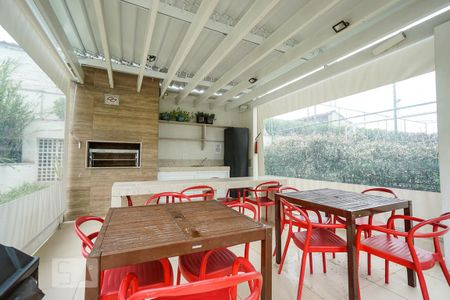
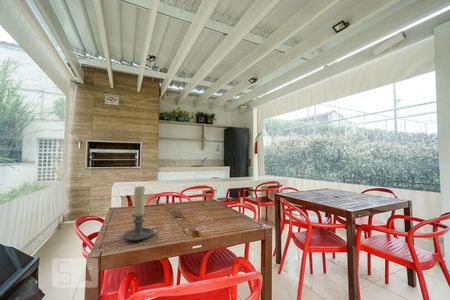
+ candle holder [122,185,160,242]
